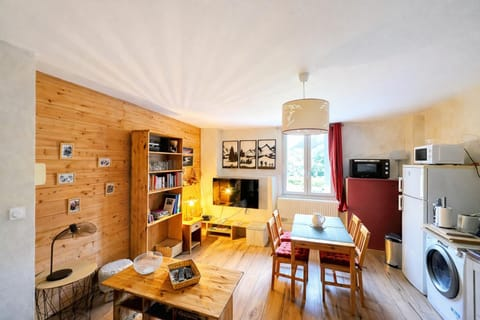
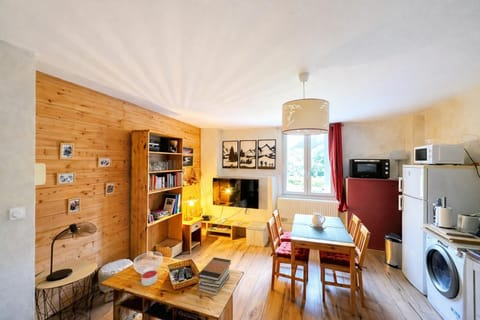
+ book stack [197,256,232,297]
+ candle [140,269,158,287]
